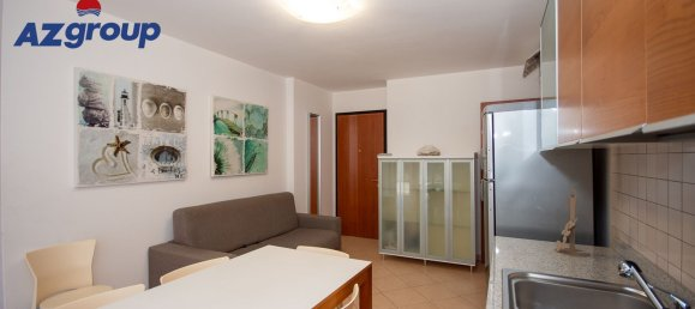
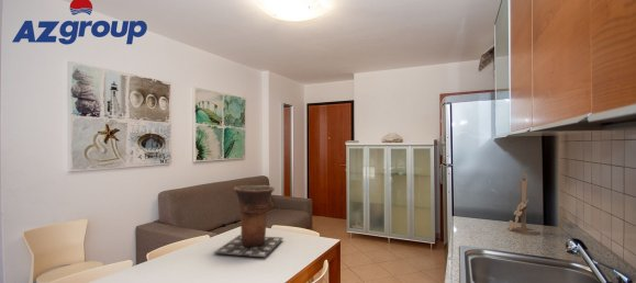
+ vase [212,184,284,258]
